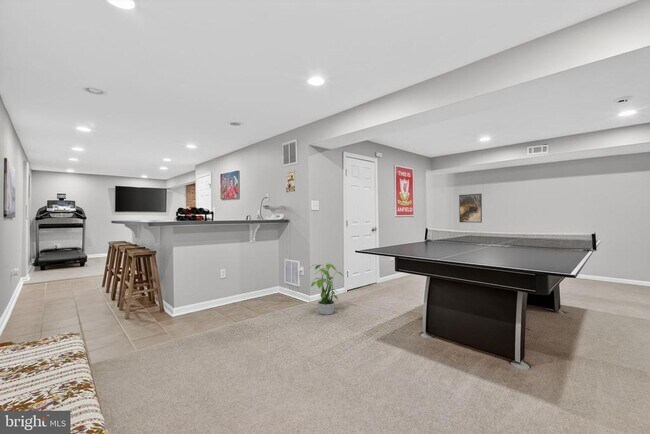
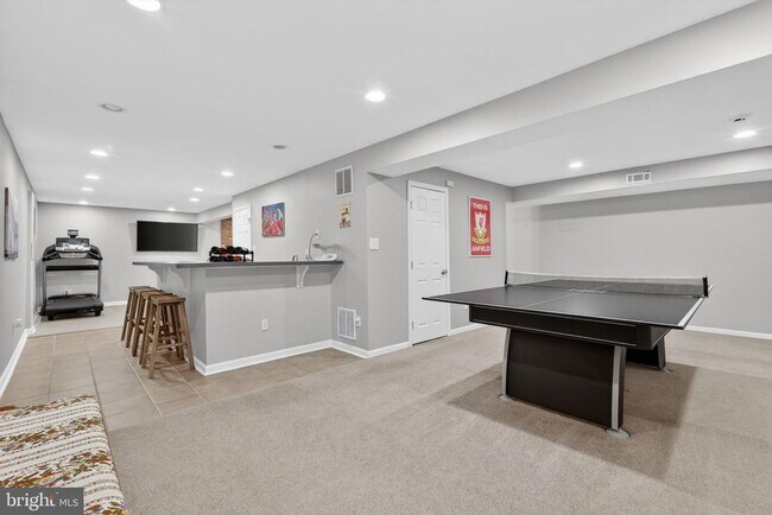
- potted plant [308,262,345,316]
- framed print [458,193,483,224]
